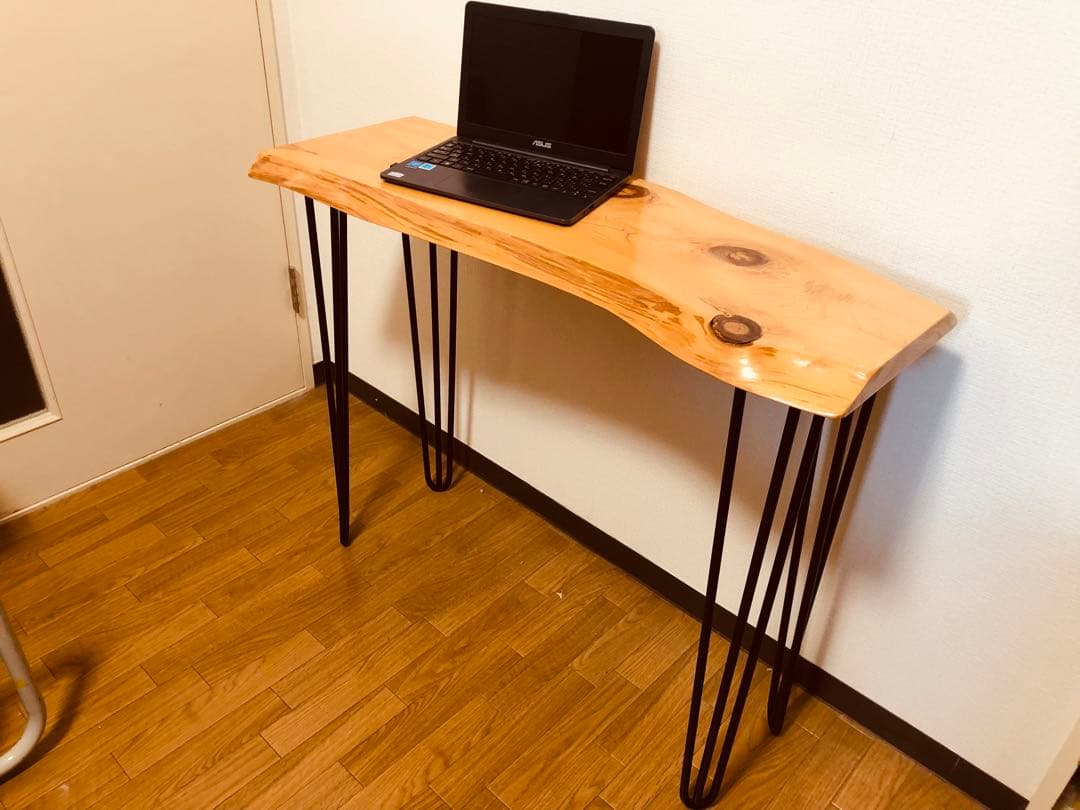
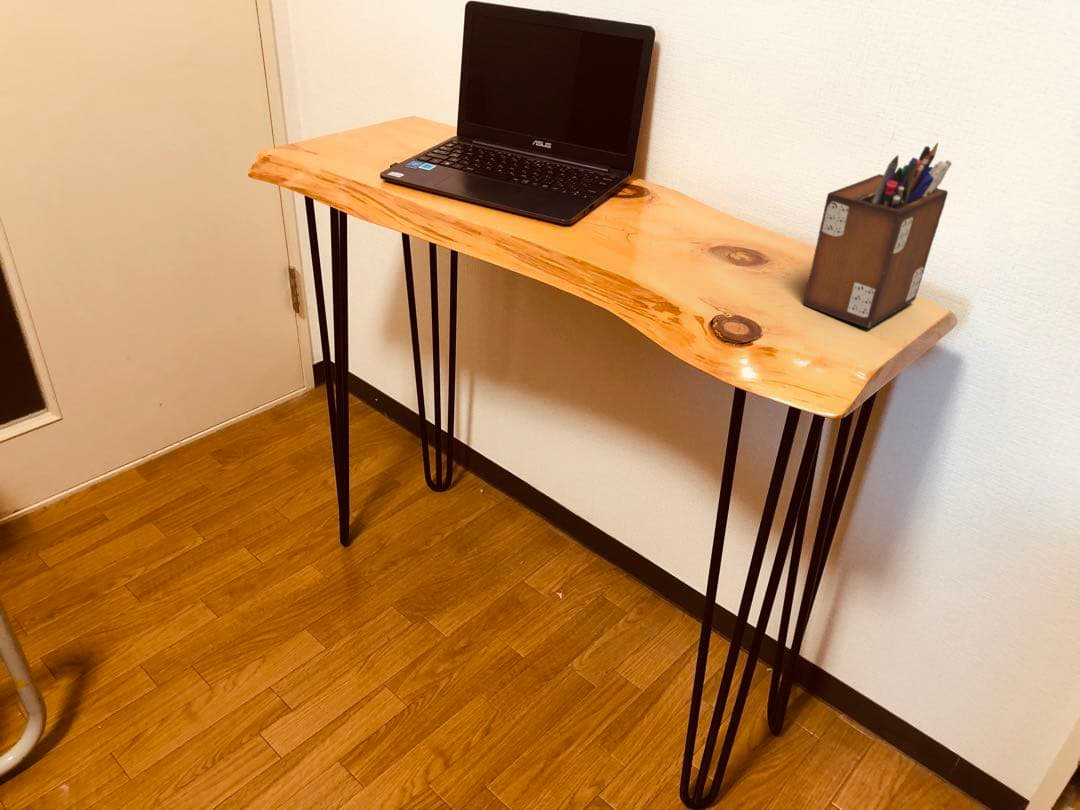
+ desk organizer [802,142,953,329]
